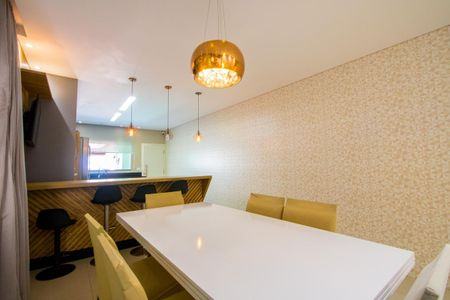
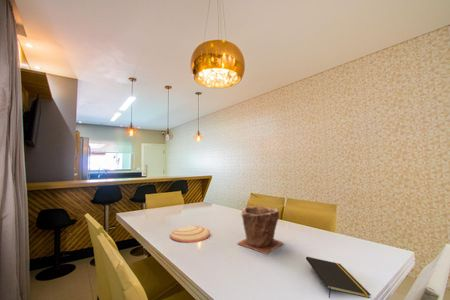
+ plate [169,225,211,243]
+ plant pot [236,205,284,255]
+ notepad [305,256,372,299]
